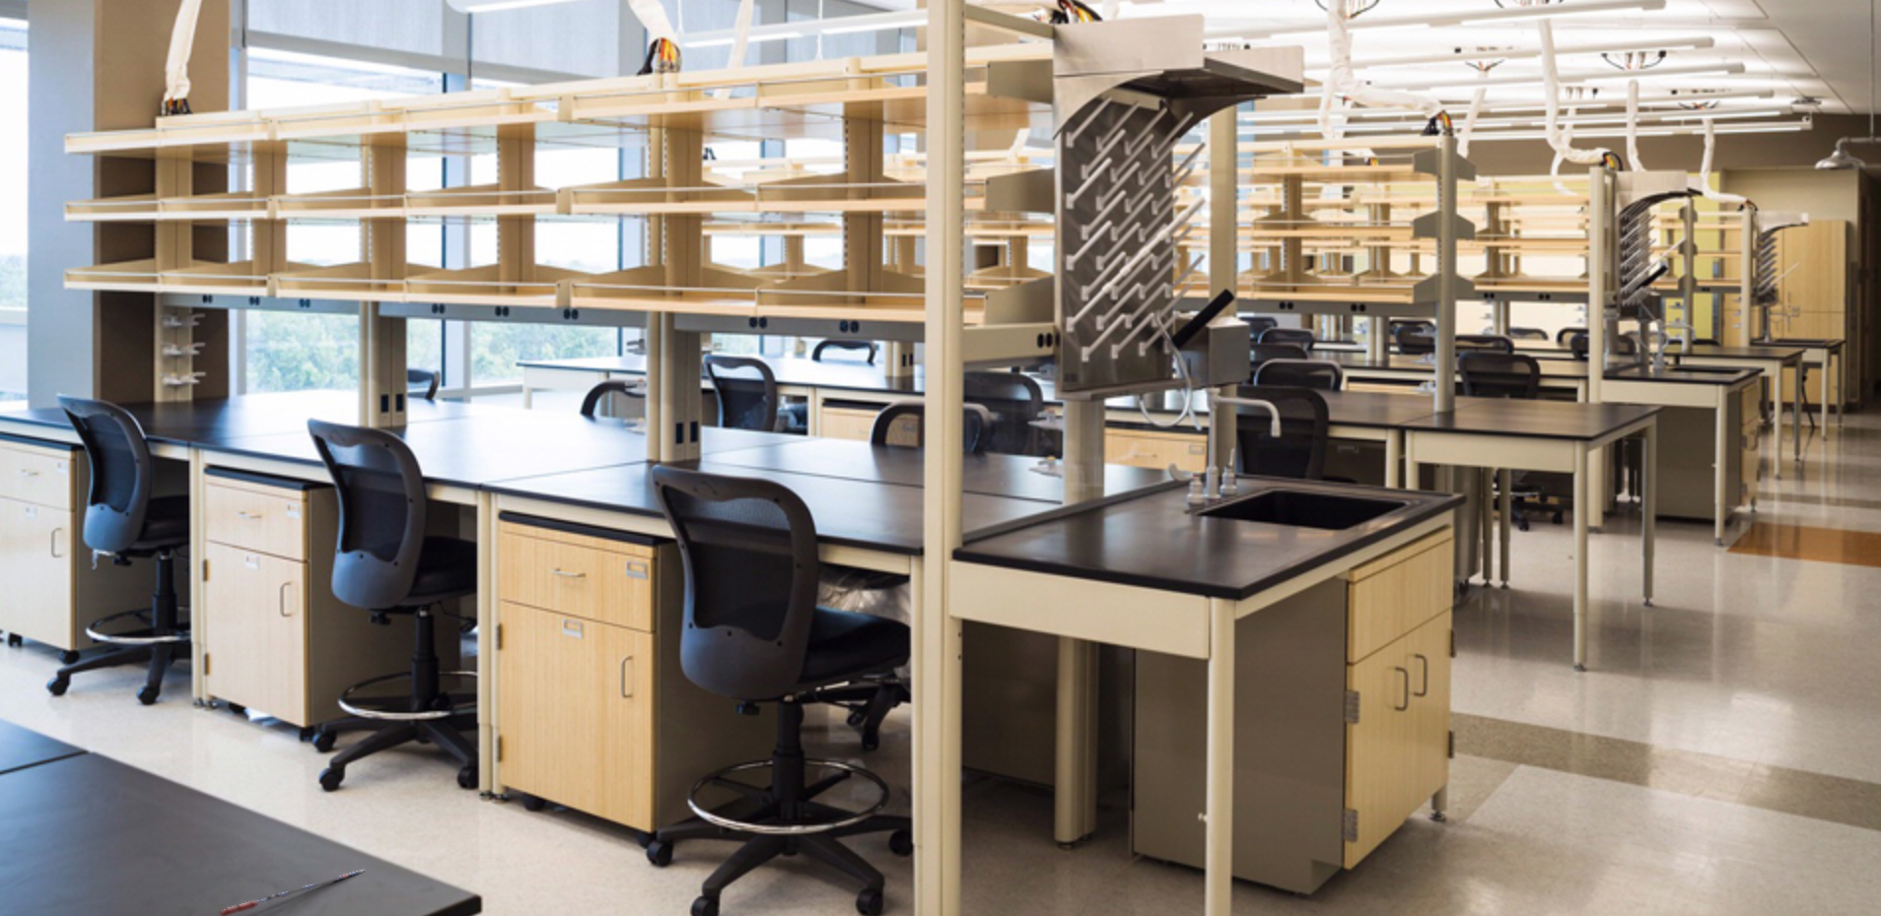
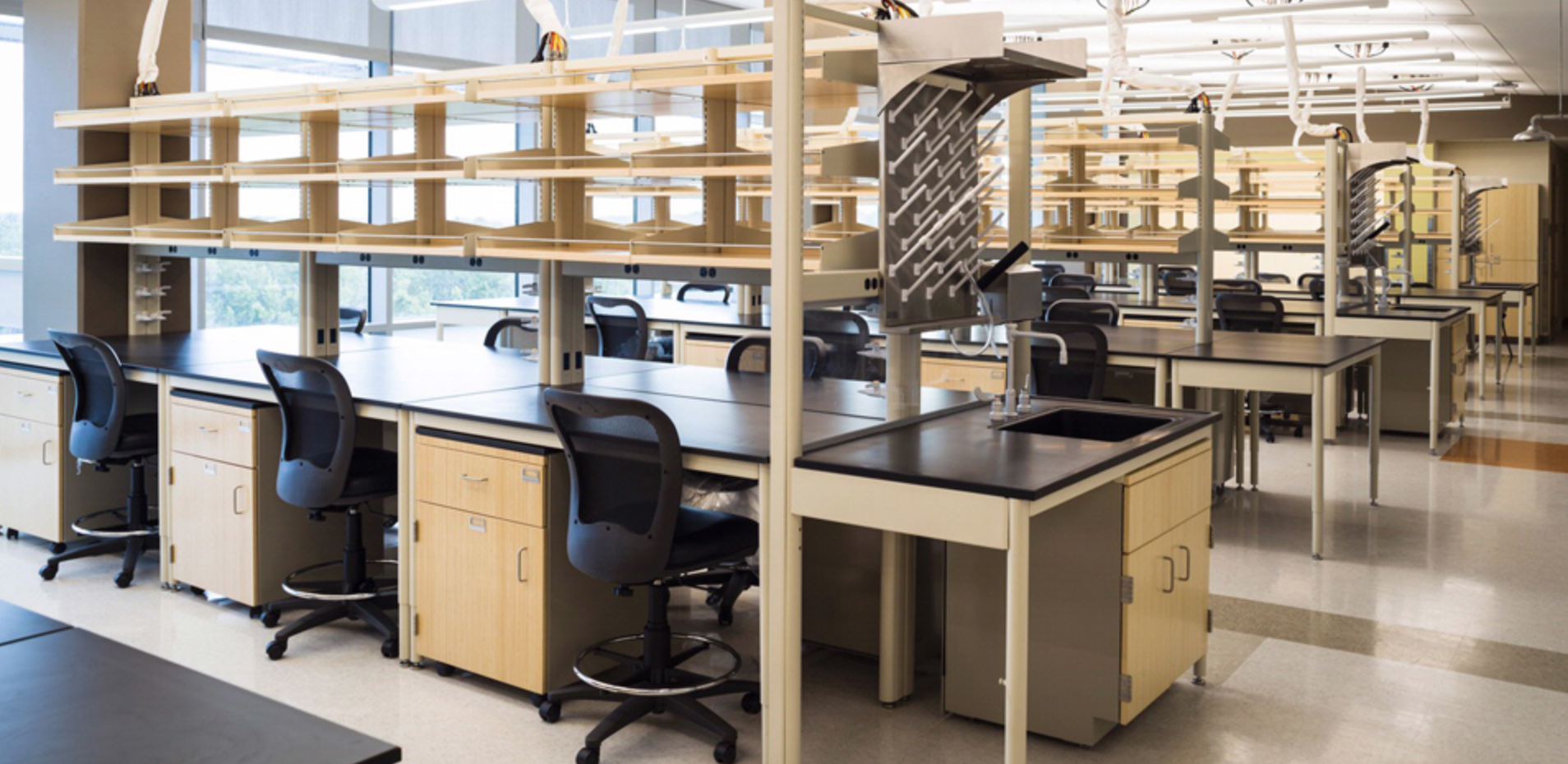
- pen [218,869,366,916]
